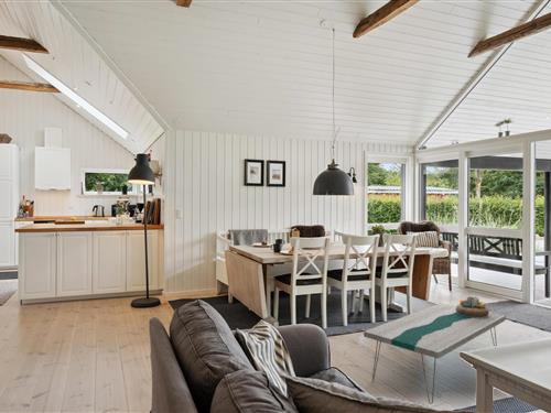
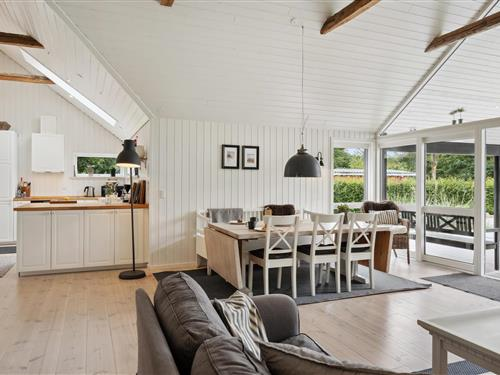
- coffee table [363,302,507,405]
- decorative bowl [455,295,490,318]
